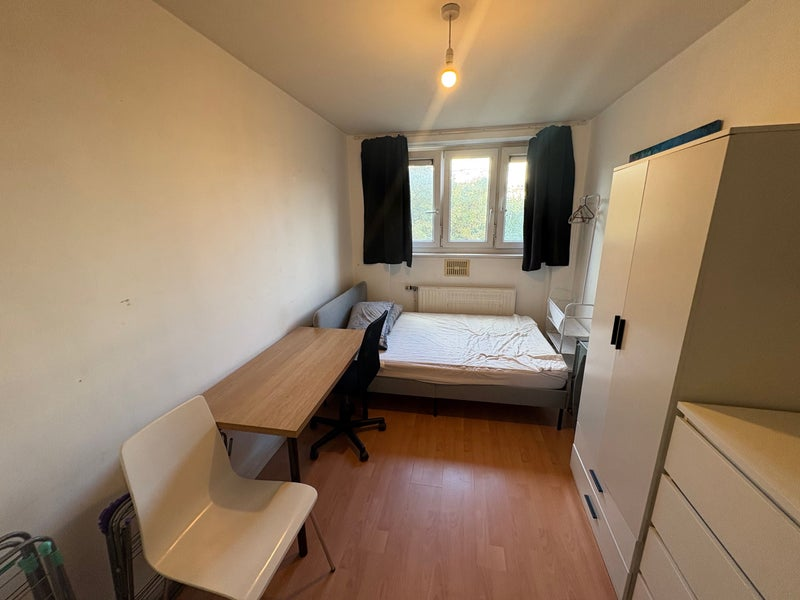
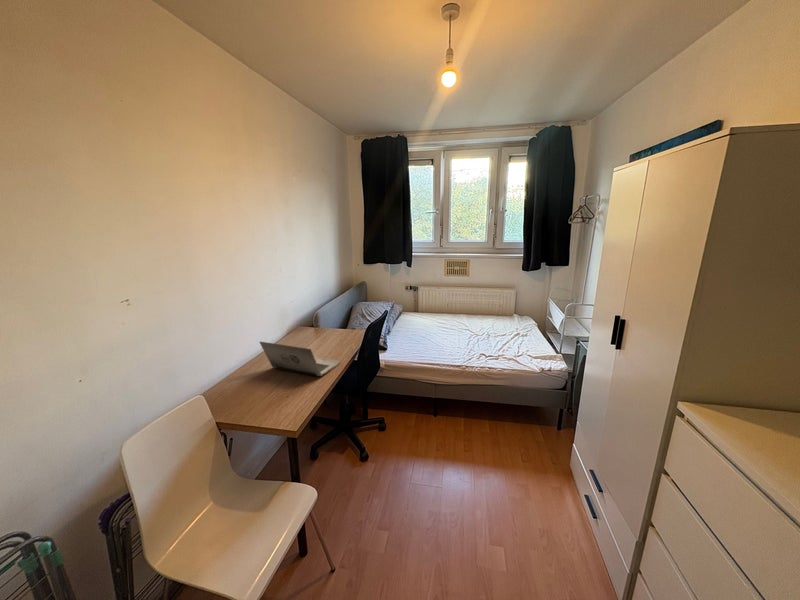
+ laptop [259,341,342,377]
